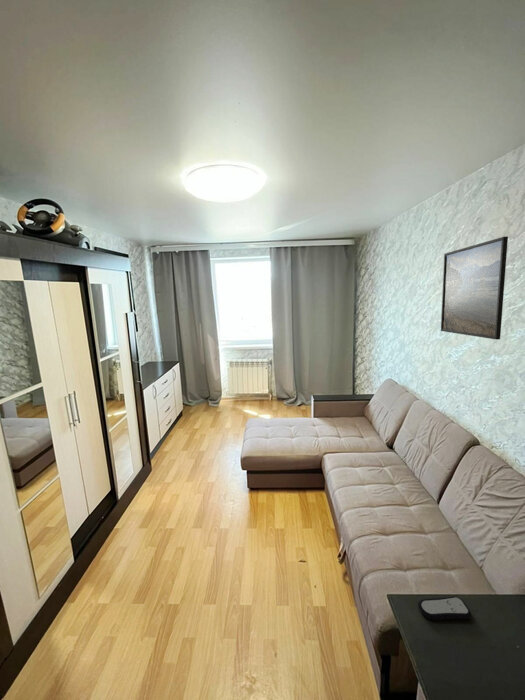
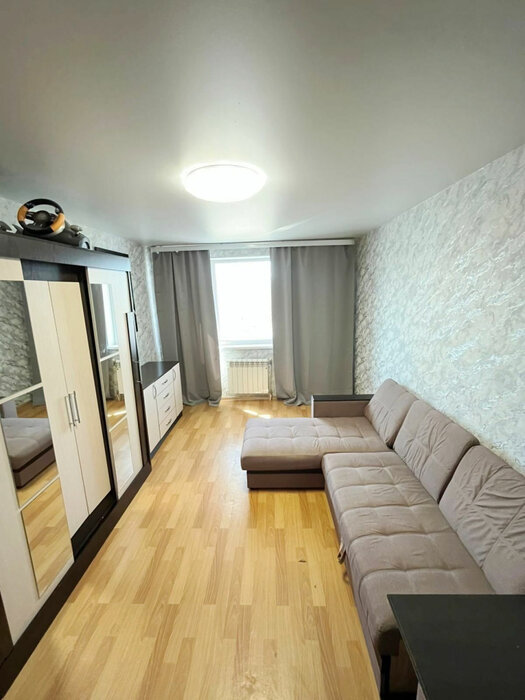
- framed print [440,235,509,341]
- remote control [417,595,472,621]
